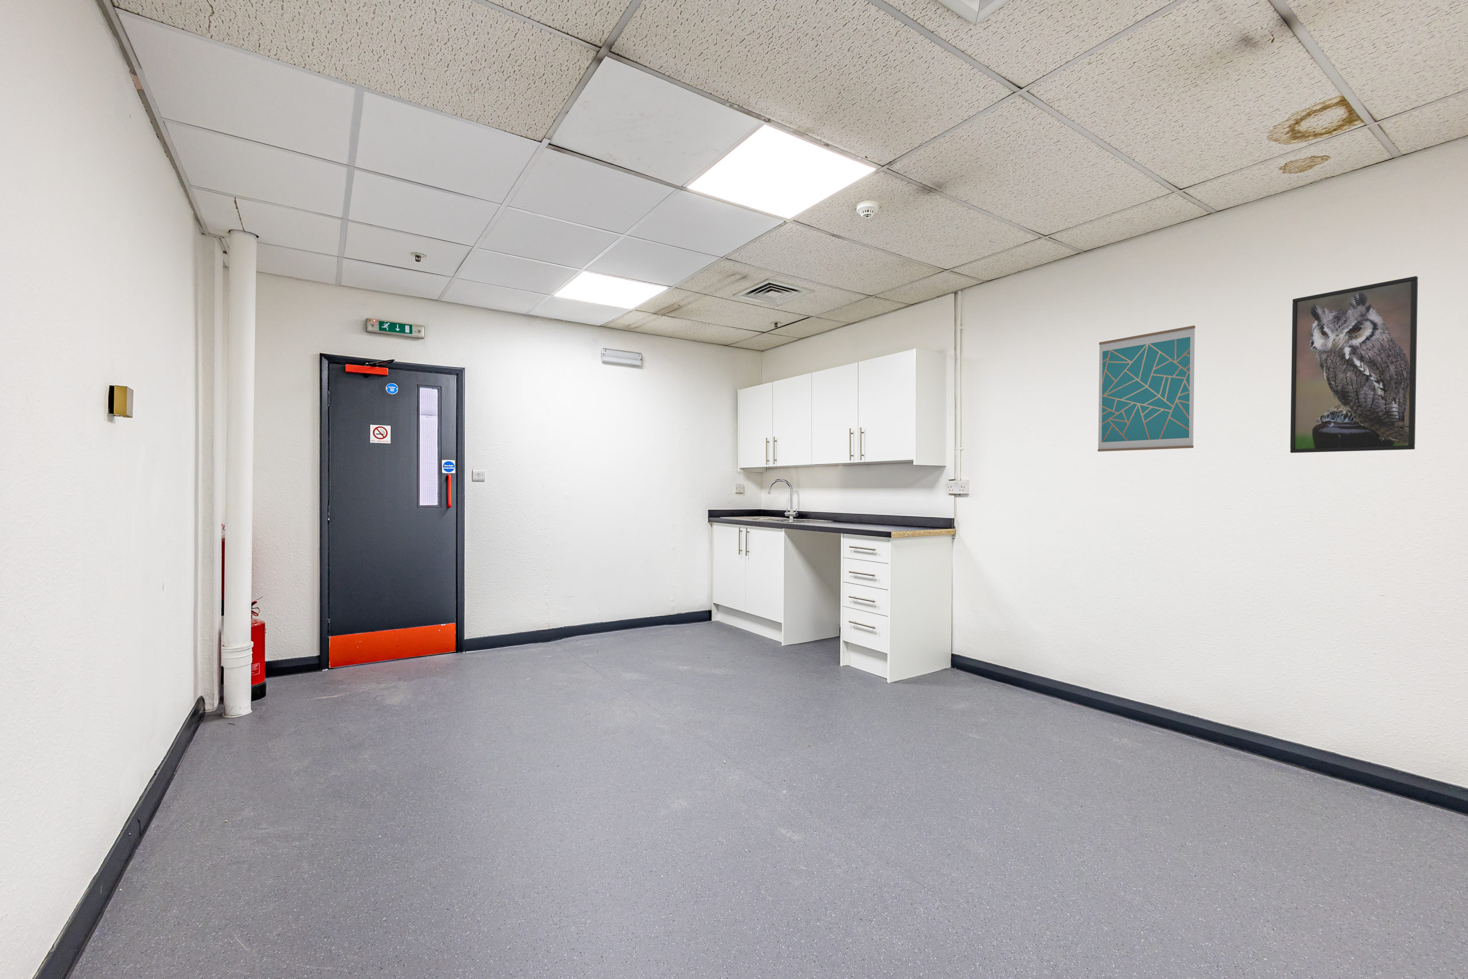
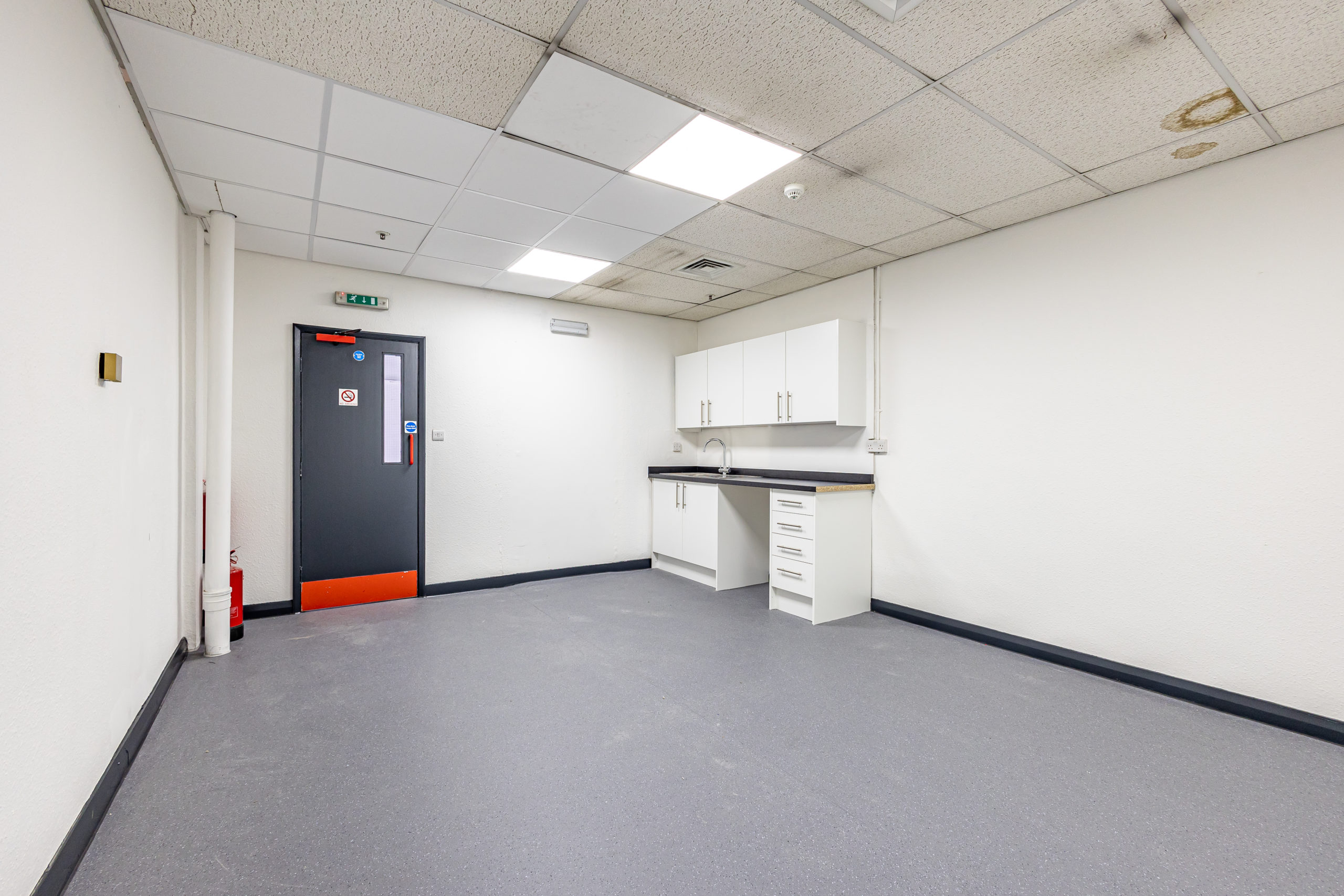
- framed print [1290,275,1419,453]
- wall art [1097,325,1196,452]
